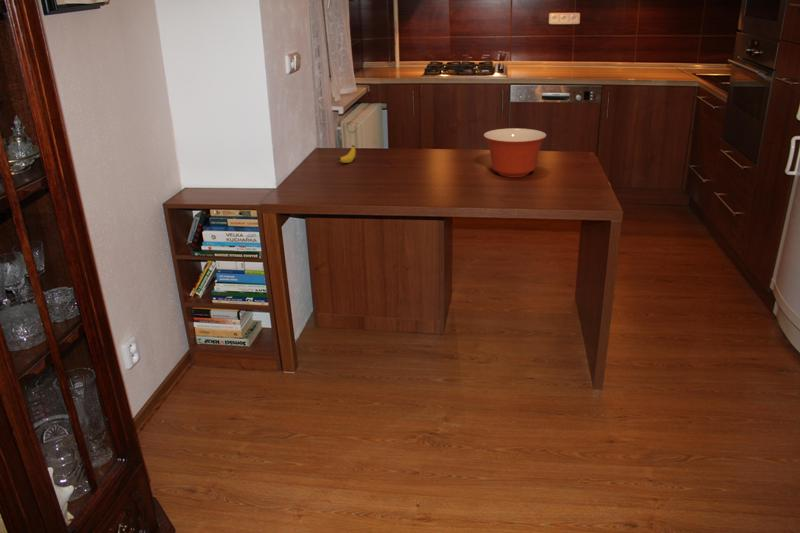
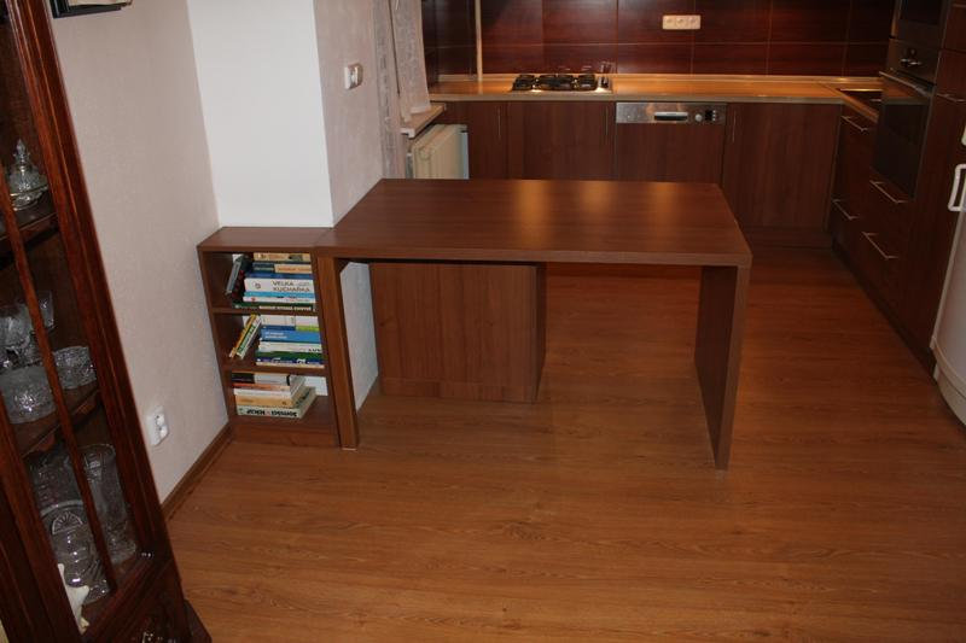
- mixing bowl [482,127,547,178]
- banana [336,144,357,164]
